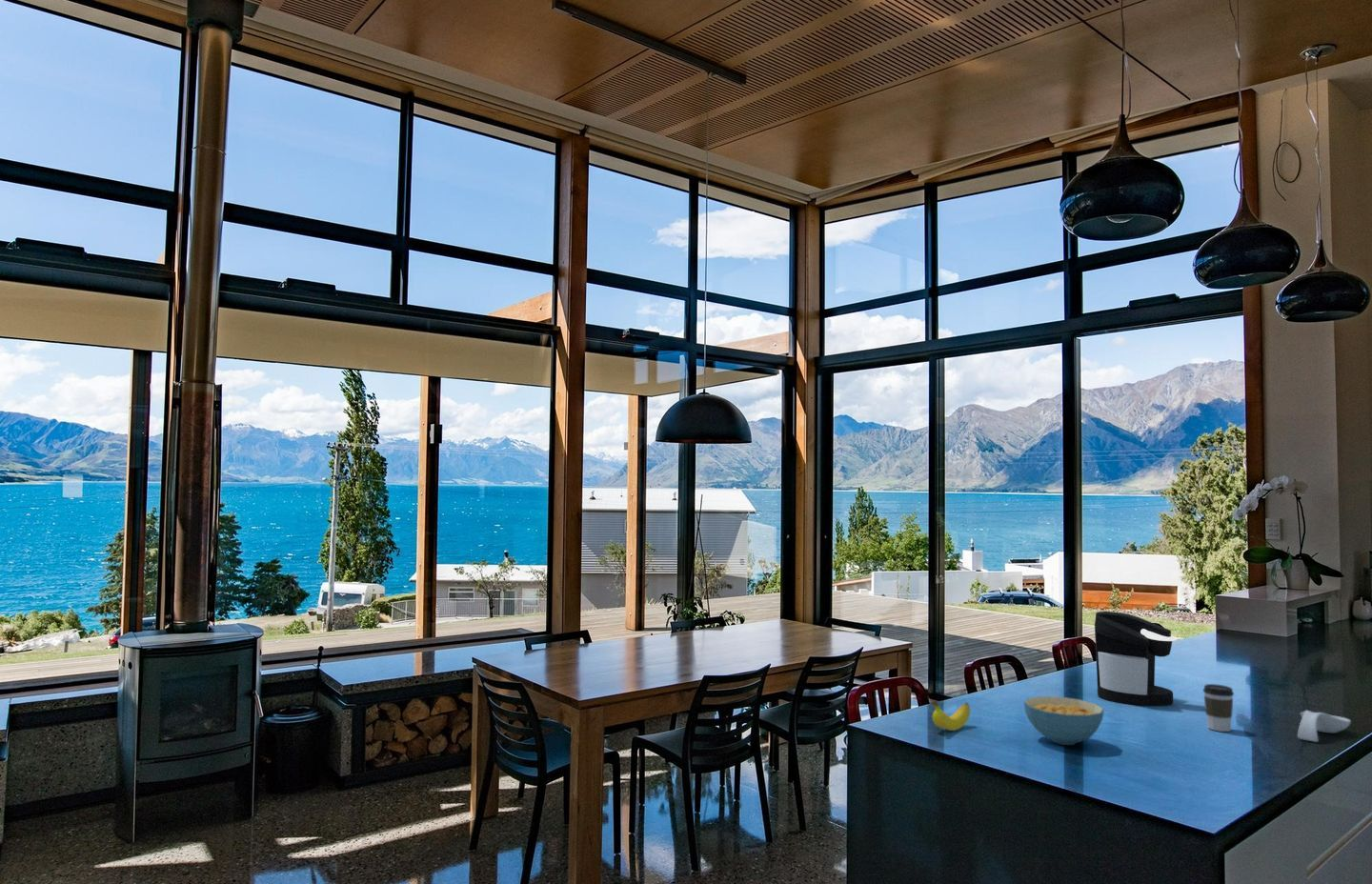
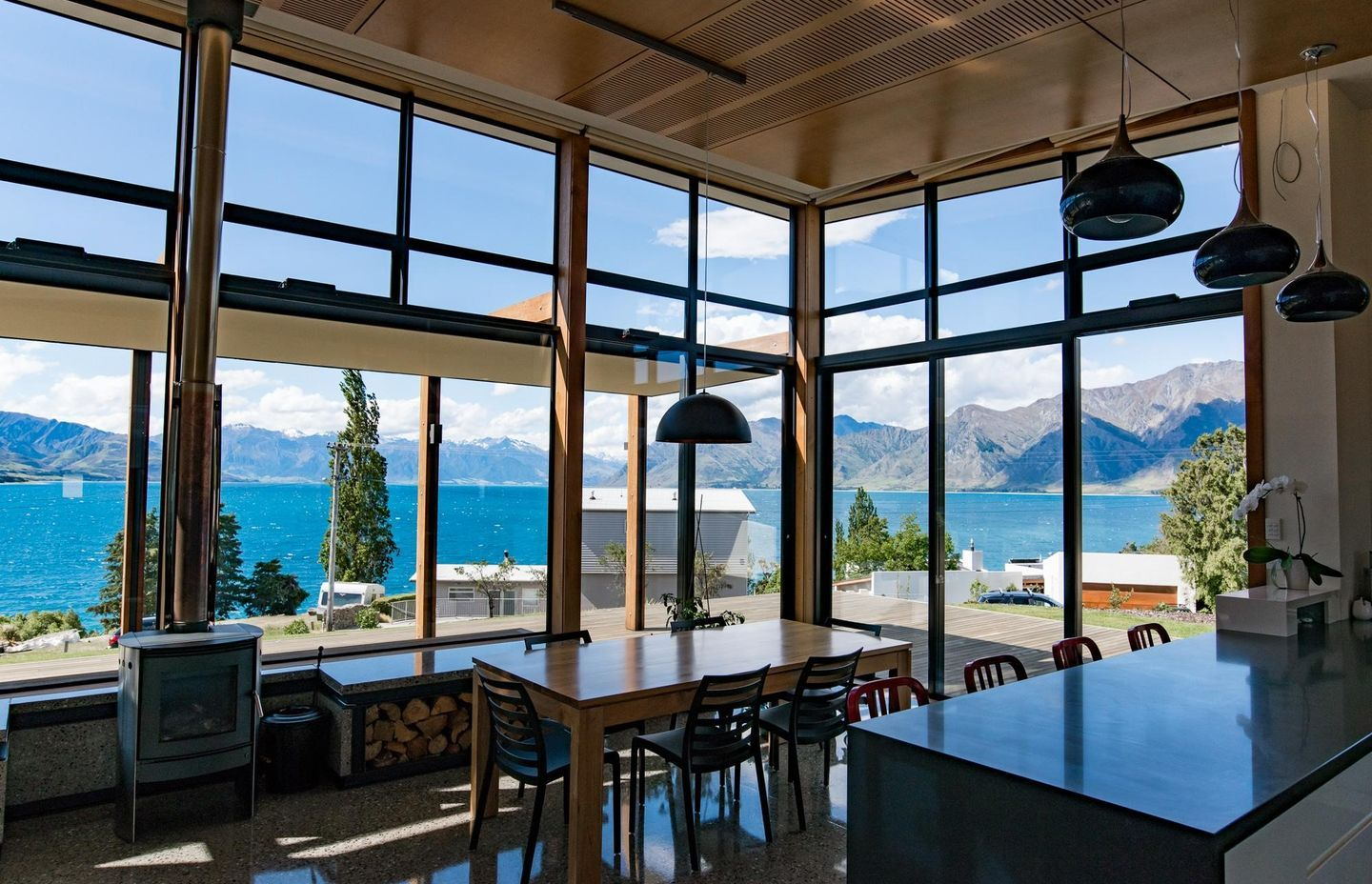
- spoon rest [1297,710,1352,743]
- coffee maker [1094,611,1178,707]
- cereal bowl [1023,695,1105,746]
- coffee cup [1202,683,1235,733]
- banana [931,701,971,732]
